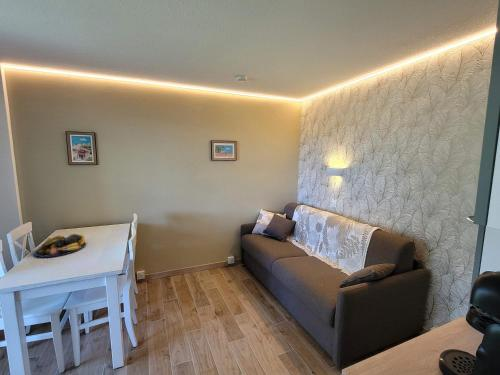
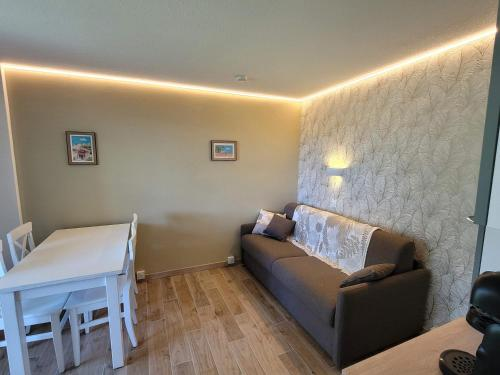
- fruit bowl [34,233,87,258]
